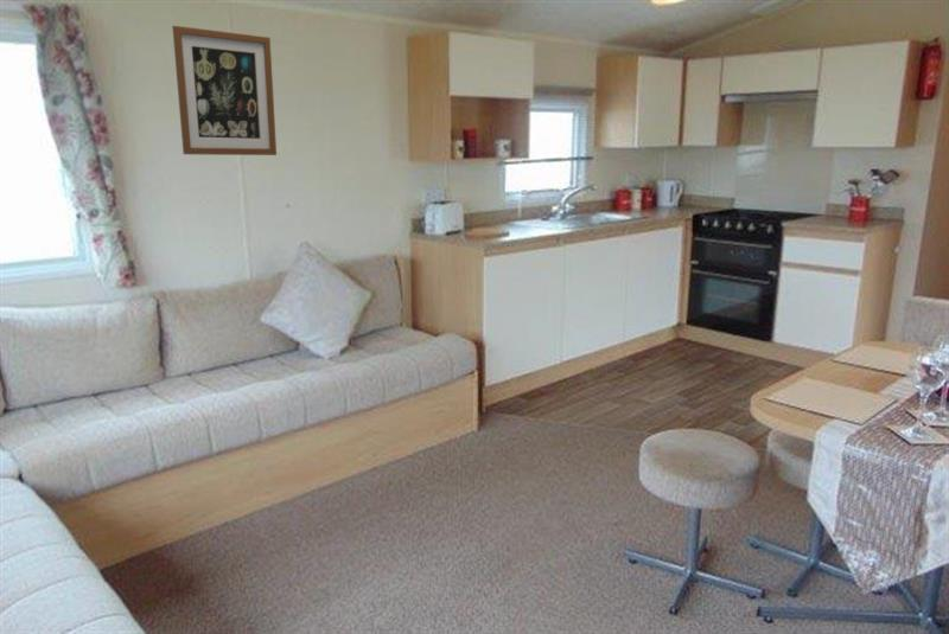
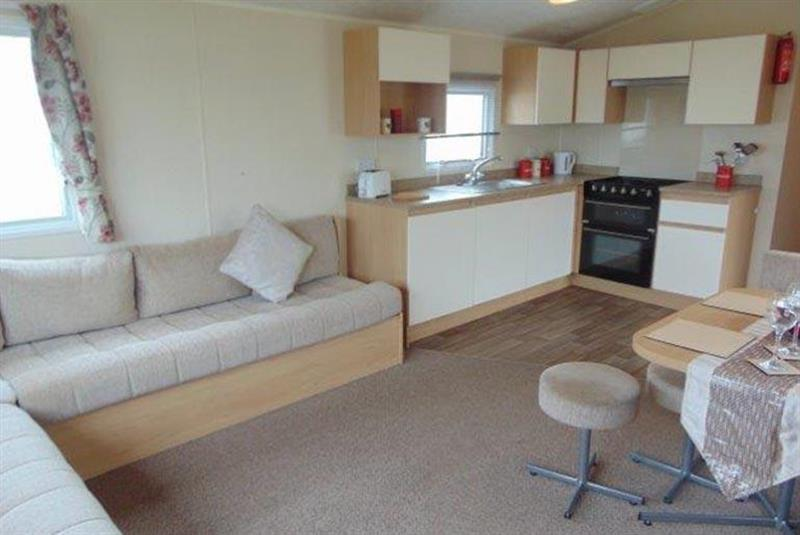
- wall art [171,25,278,156]
